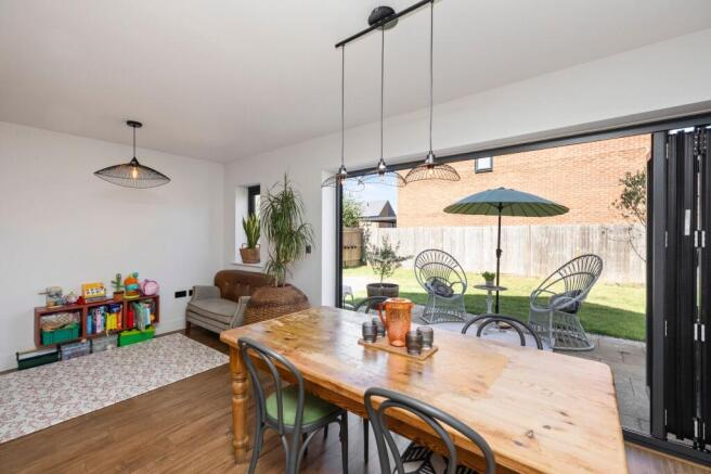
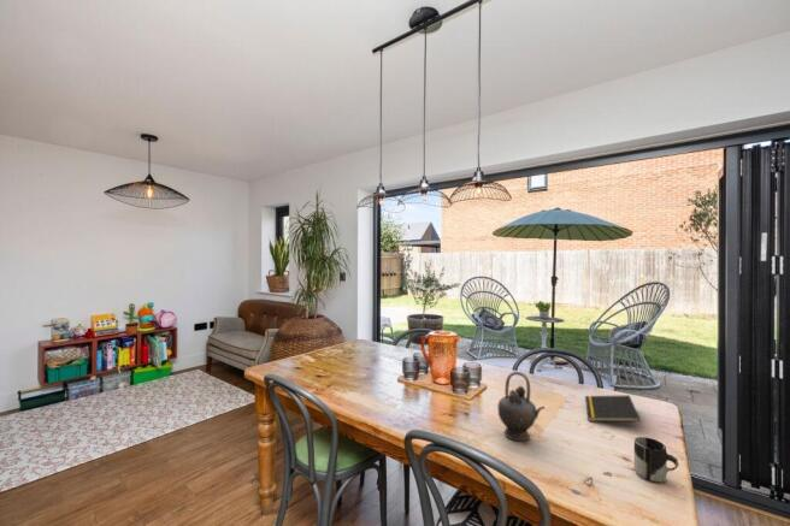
+ teapot [496,371,547,442]
+ cup [633,436,680,484]
+ notepad [584,394,642,422]
